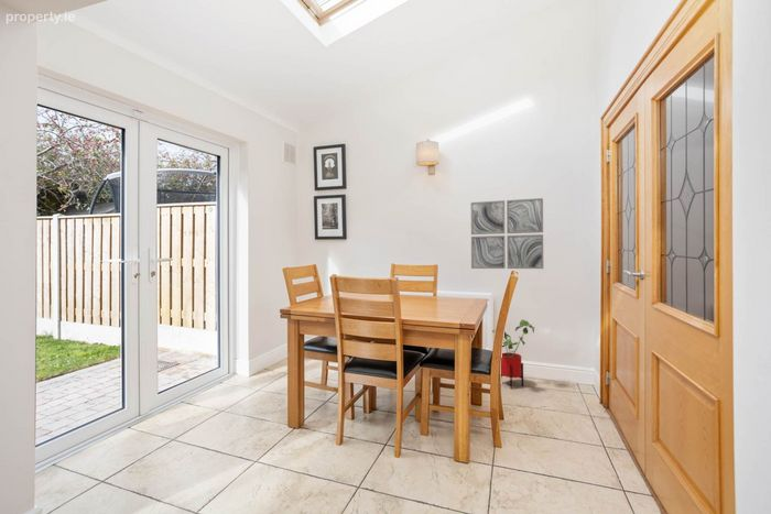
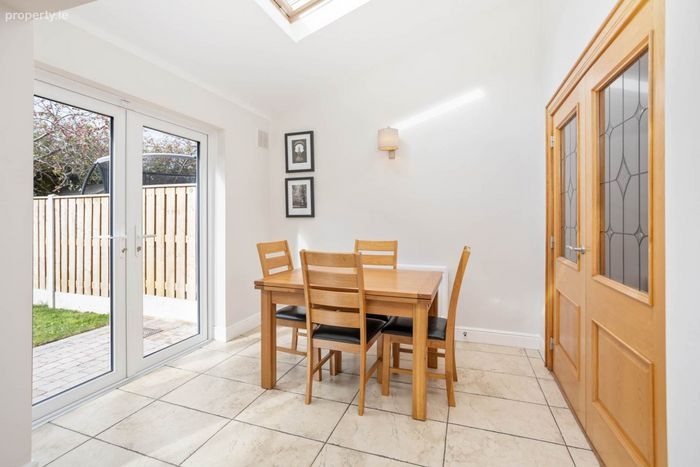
- house plant [491,318,535,390]
- wall art [470,197,544,270]
